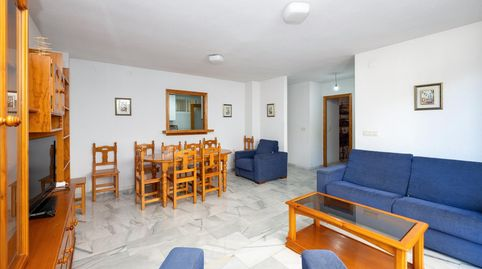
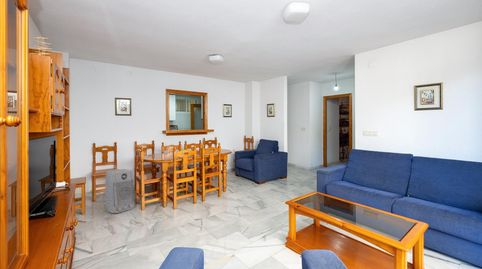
+ air purifier [104,168,135,214]
